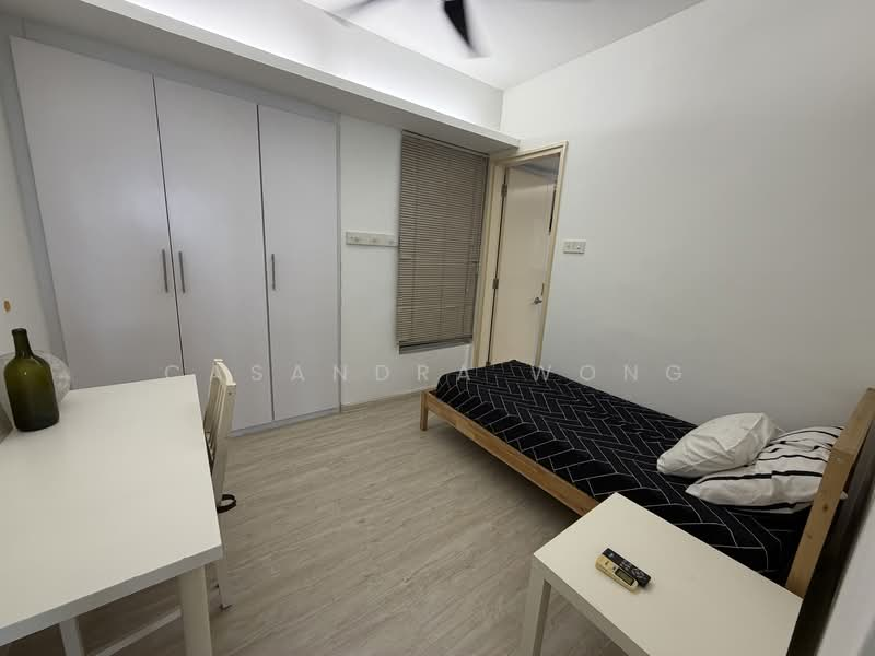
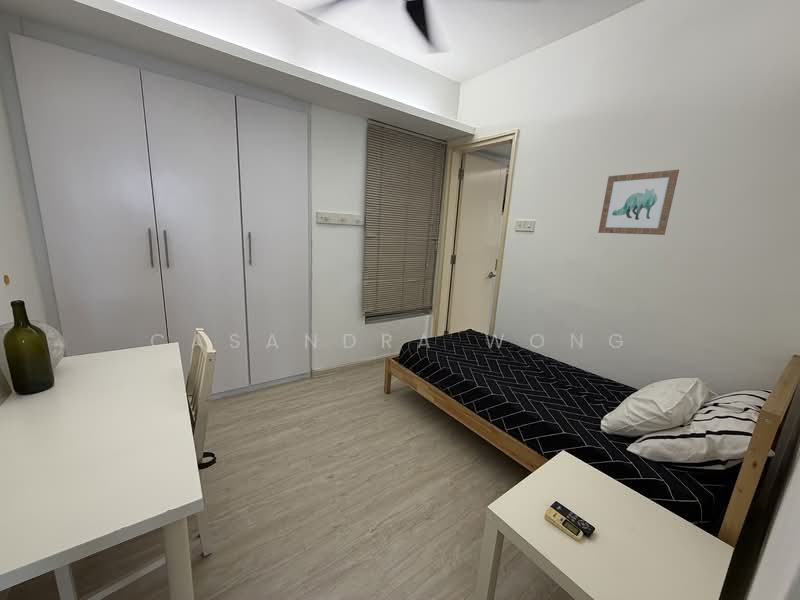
+ wall art [597,169,680,236]
